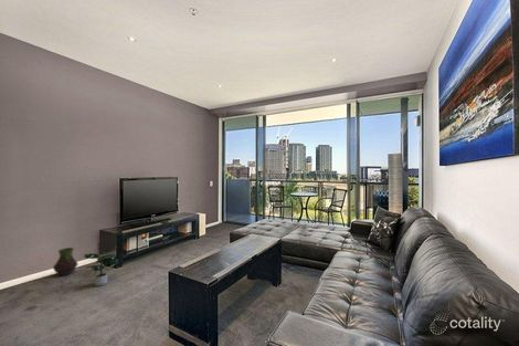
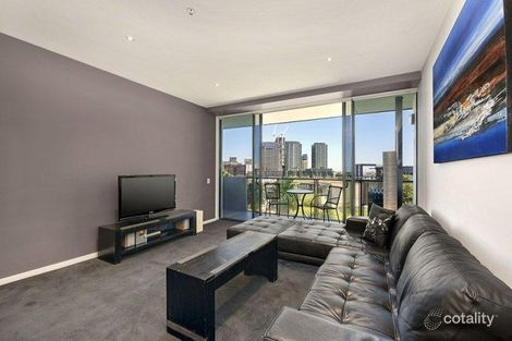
- potted plant [83,252,119,287]
- vase [52,247,78,276]
